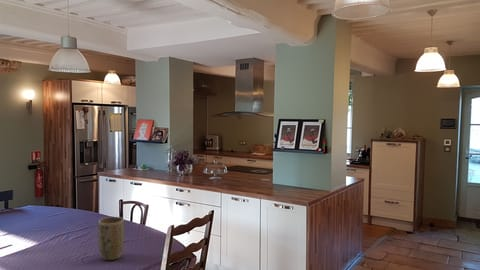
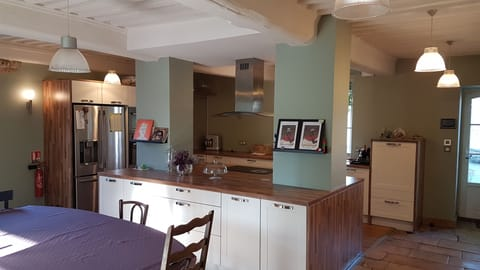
- plant pot [97,216,126,261]
